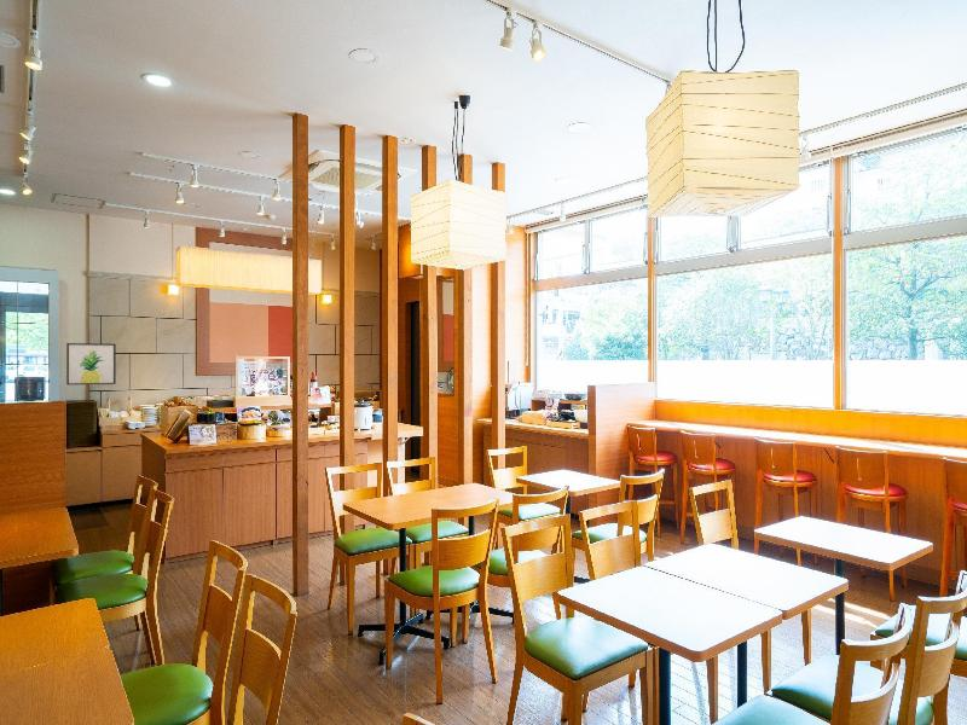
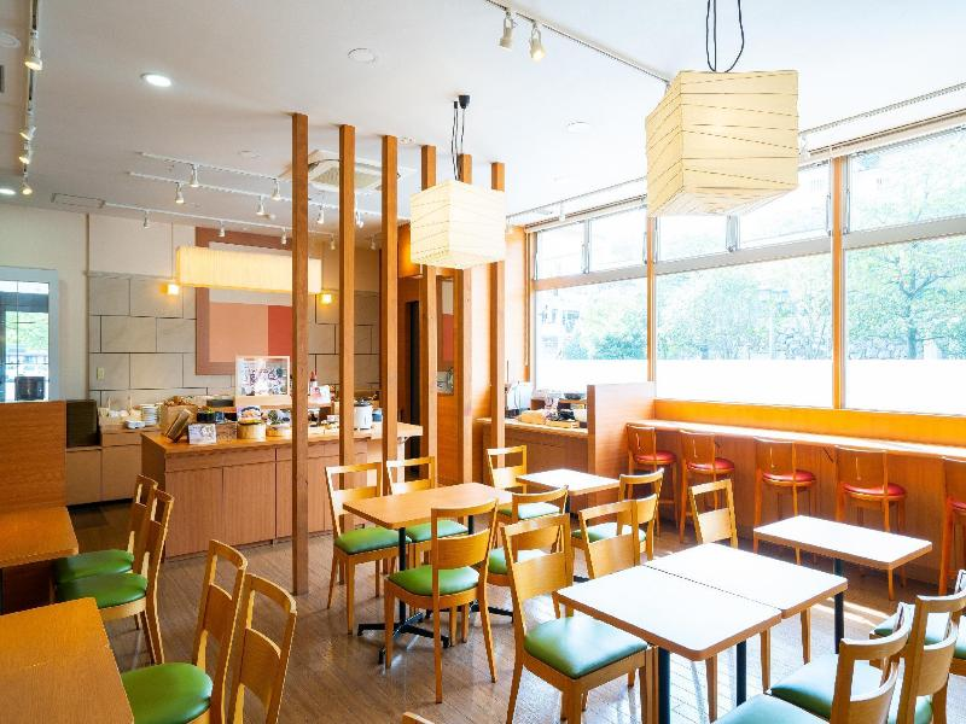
- wall art [65,342,117,385]
